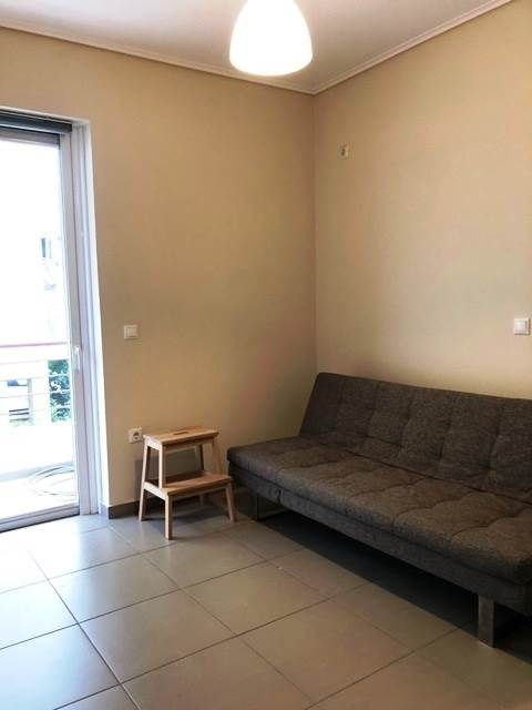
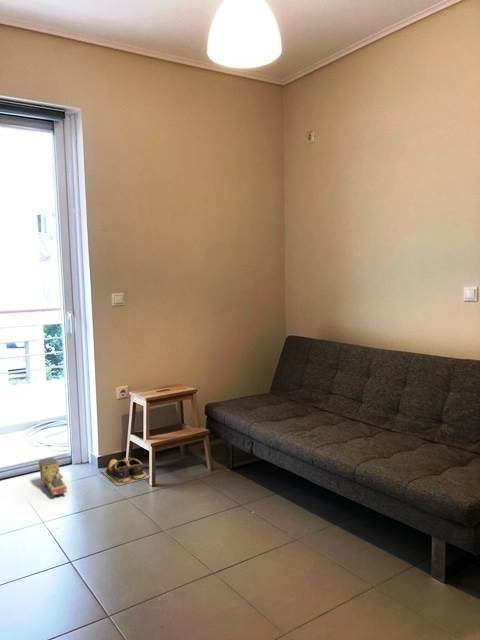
+ toy train [38,457,68,497]
+ shoes [101,457,151,487]
